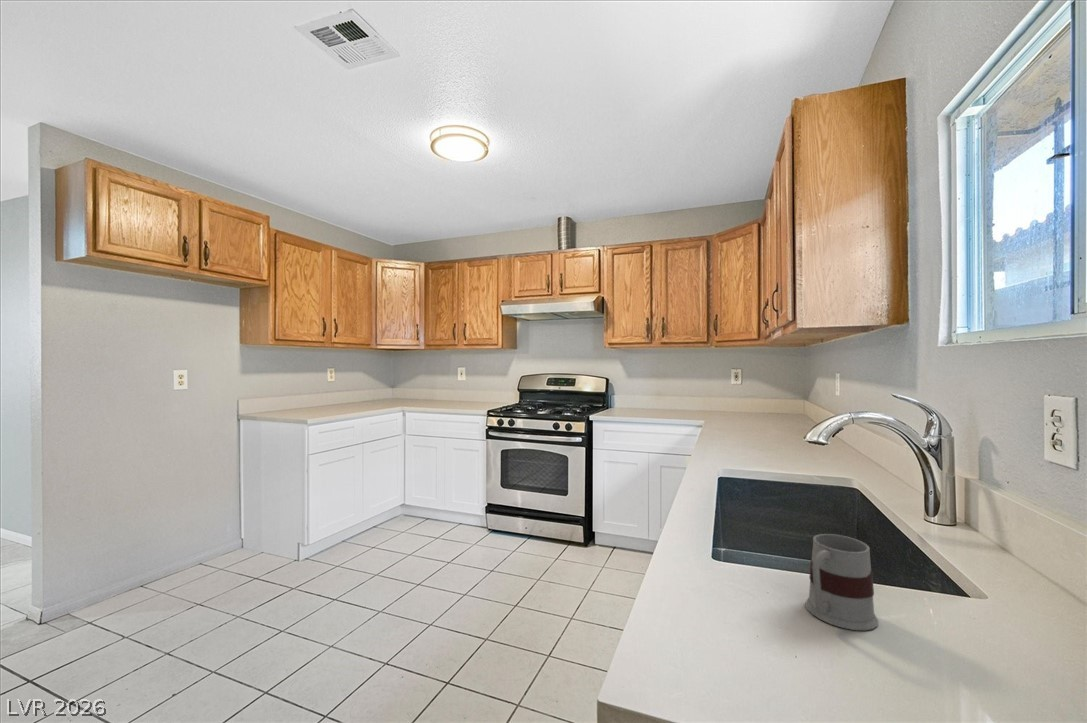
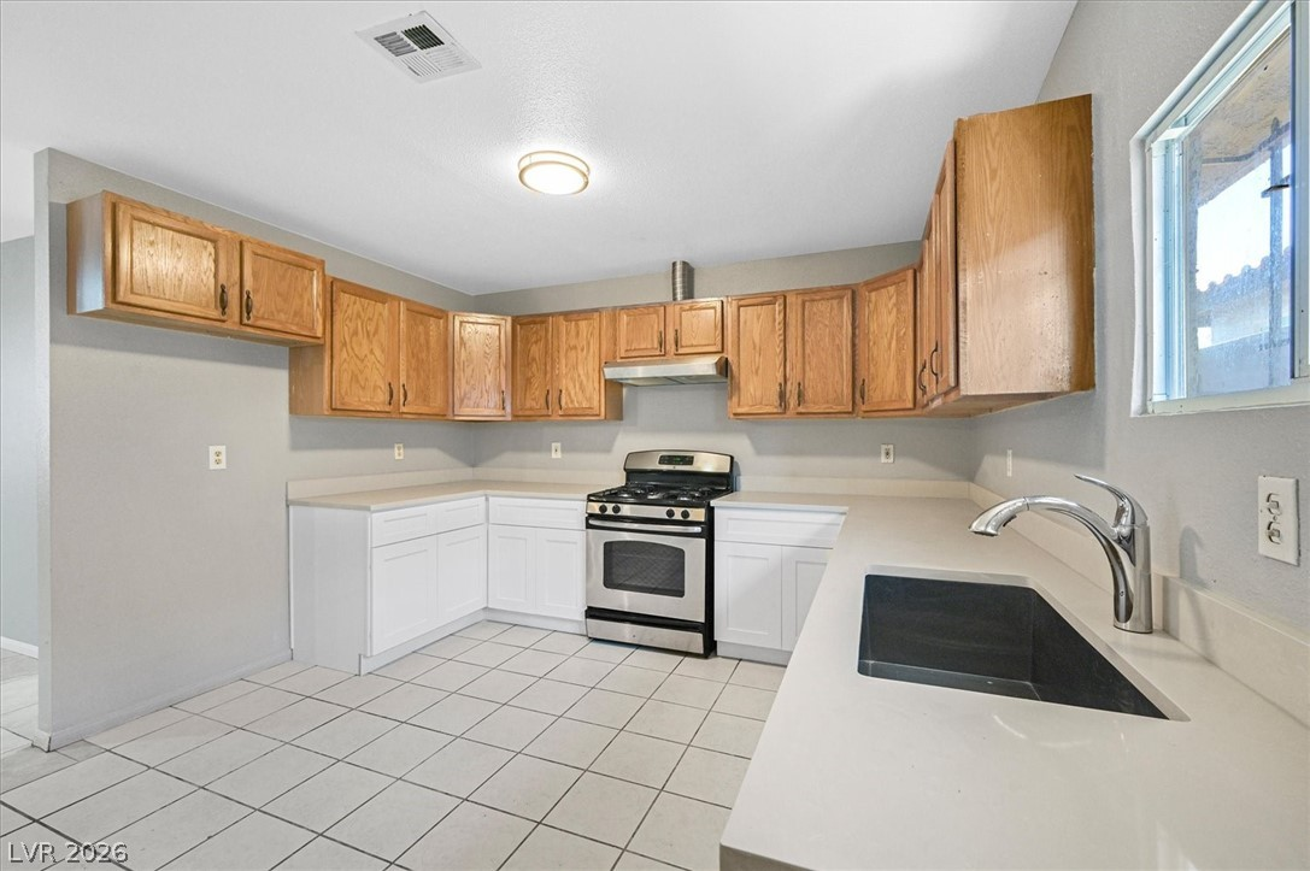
- mug [804,533,880,631]
